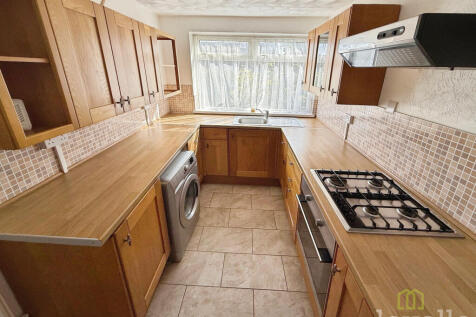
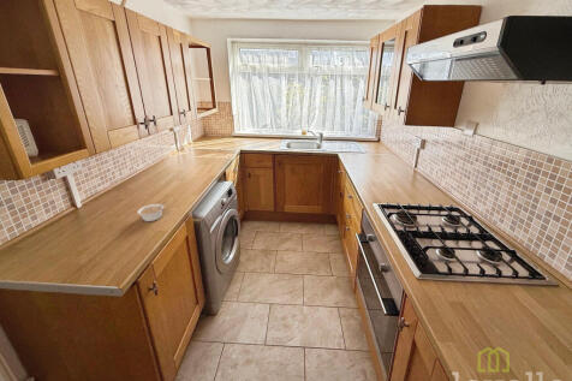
+ legume [136,200,168,222]
